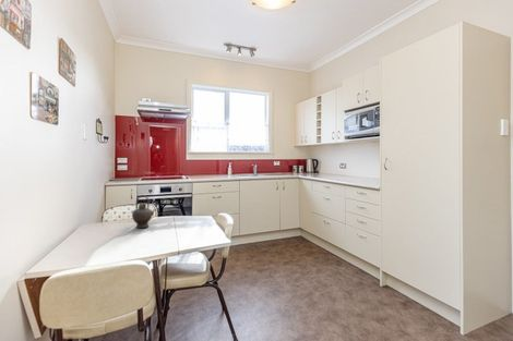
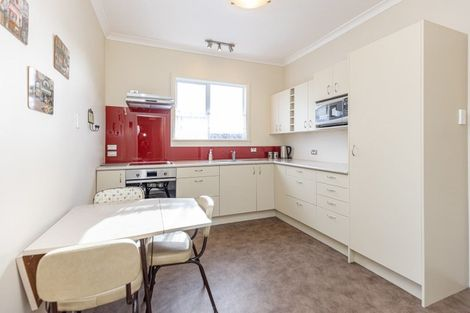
- teapot [131,194,157,229]
